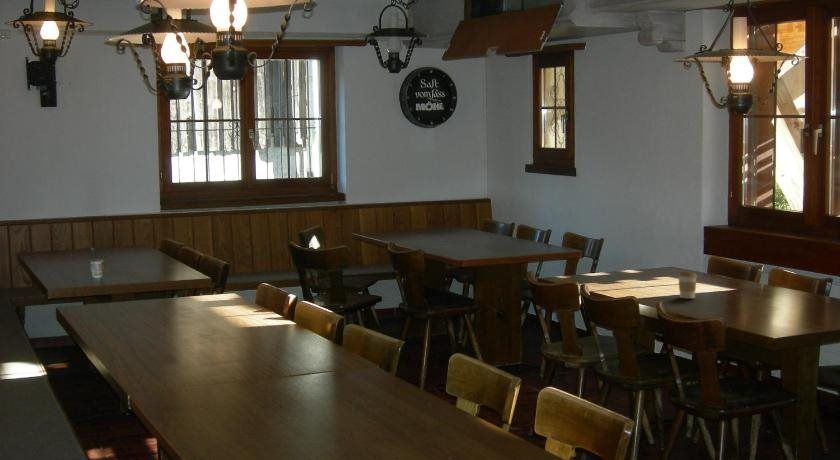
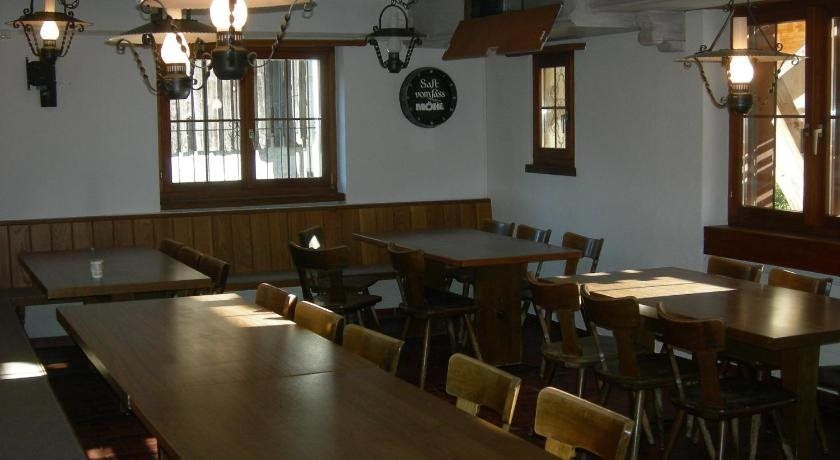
- coffee cup [677,271,698,299]
